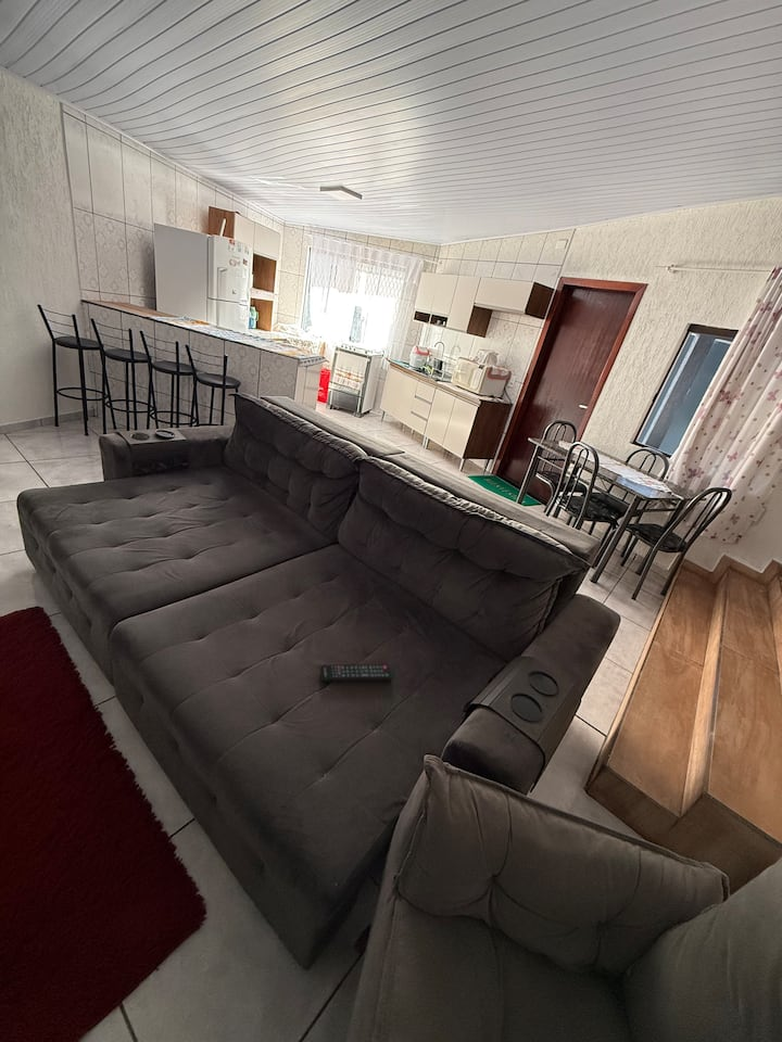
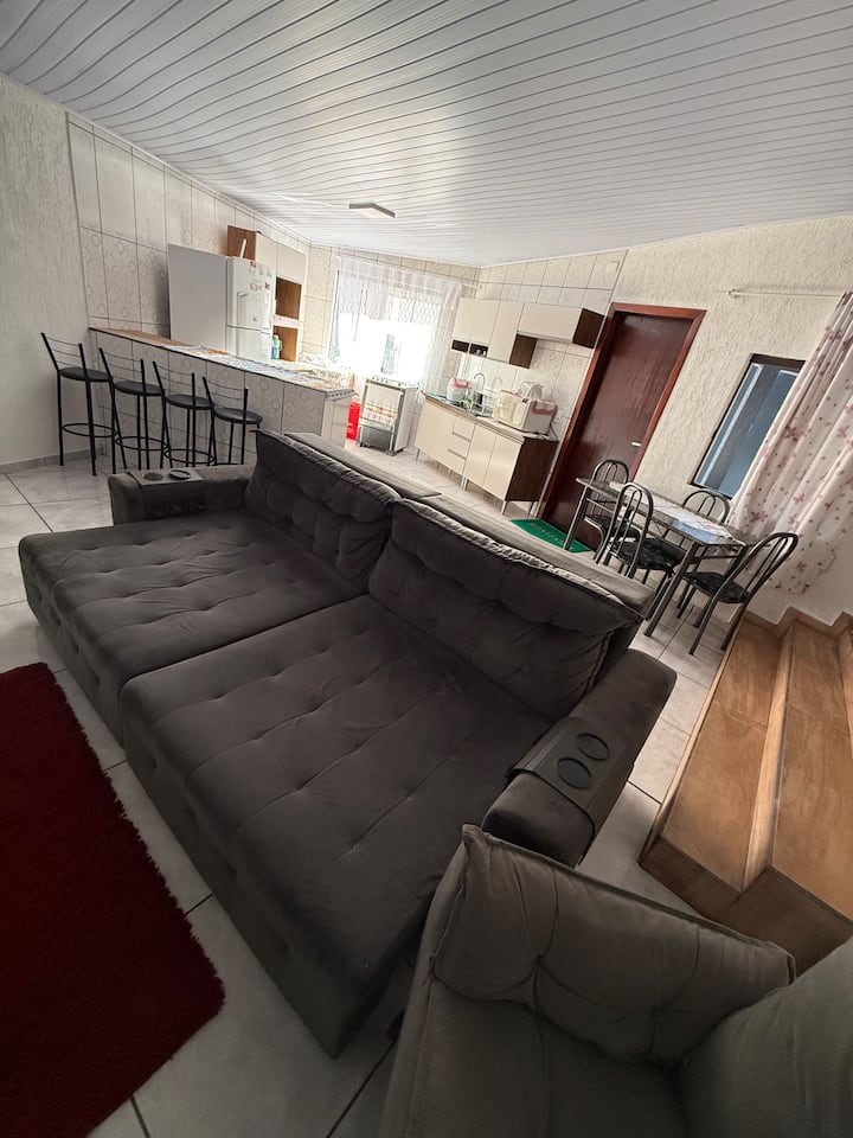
- remote control [319,663,394,683]
